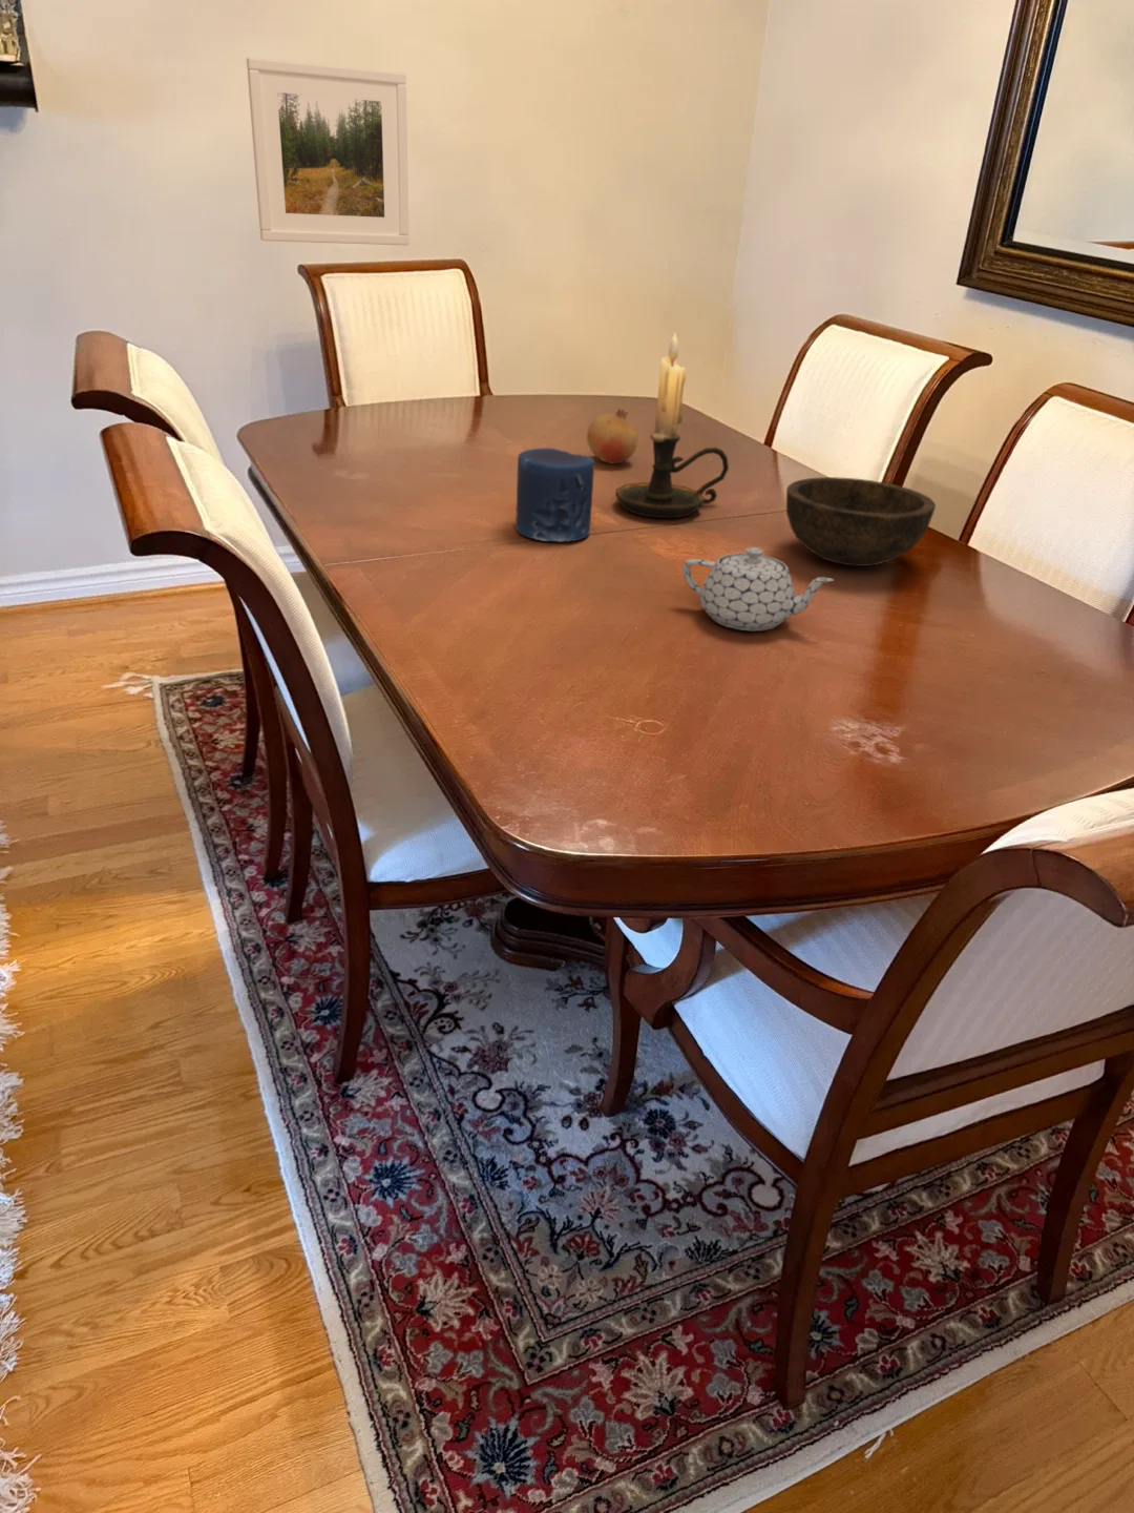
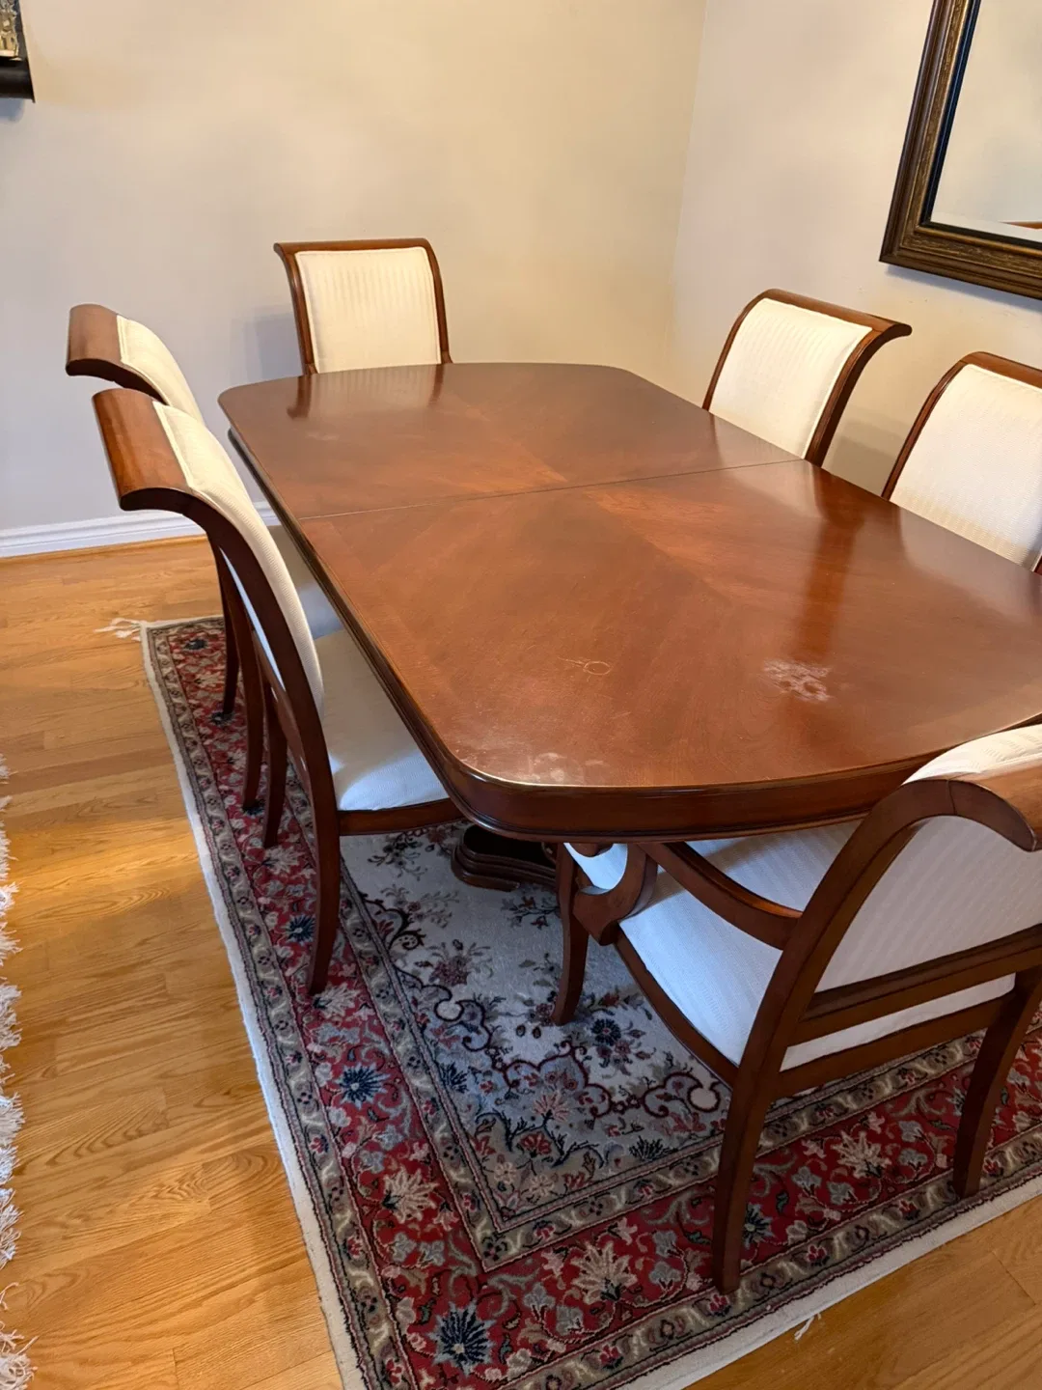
- teapot [681,547,835,633]
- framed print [245,57,410,245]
- fruit [586,407,640,465]
- bowl [785,477,936,567]
- candle [515,447,596,542]
- candle holder [615,331,730,519]
